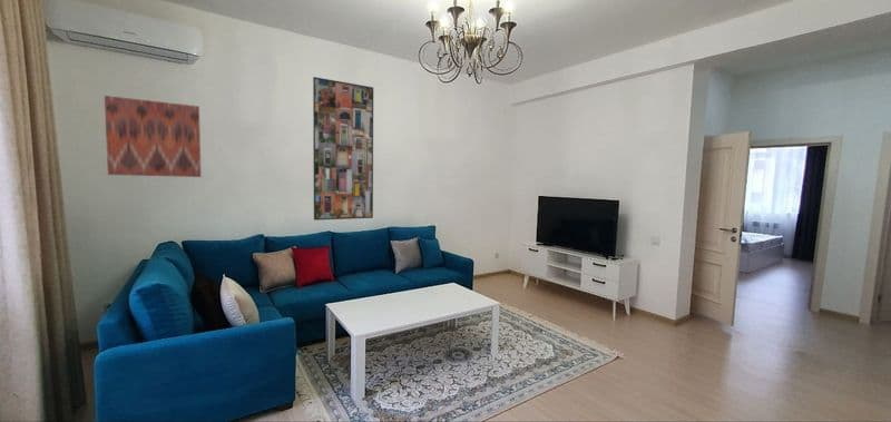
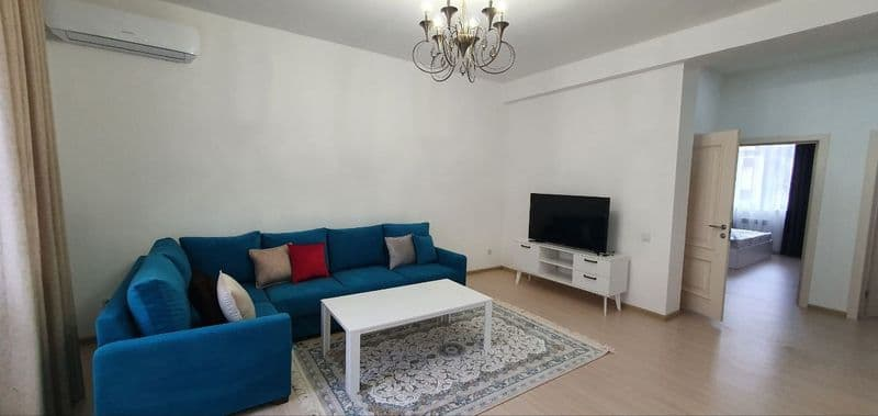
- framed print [312,76,374,222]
- wall art [104,95,203,178]
